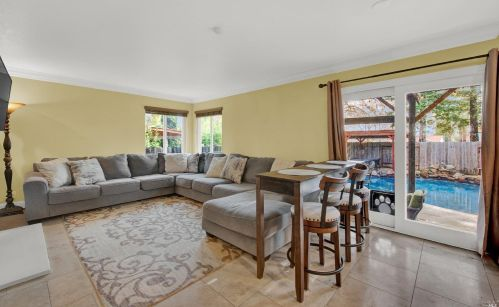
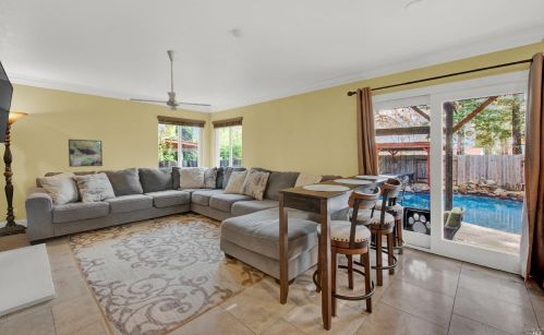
+ ceiling fan [129,49,213,111]
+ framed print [68,139,104,168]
